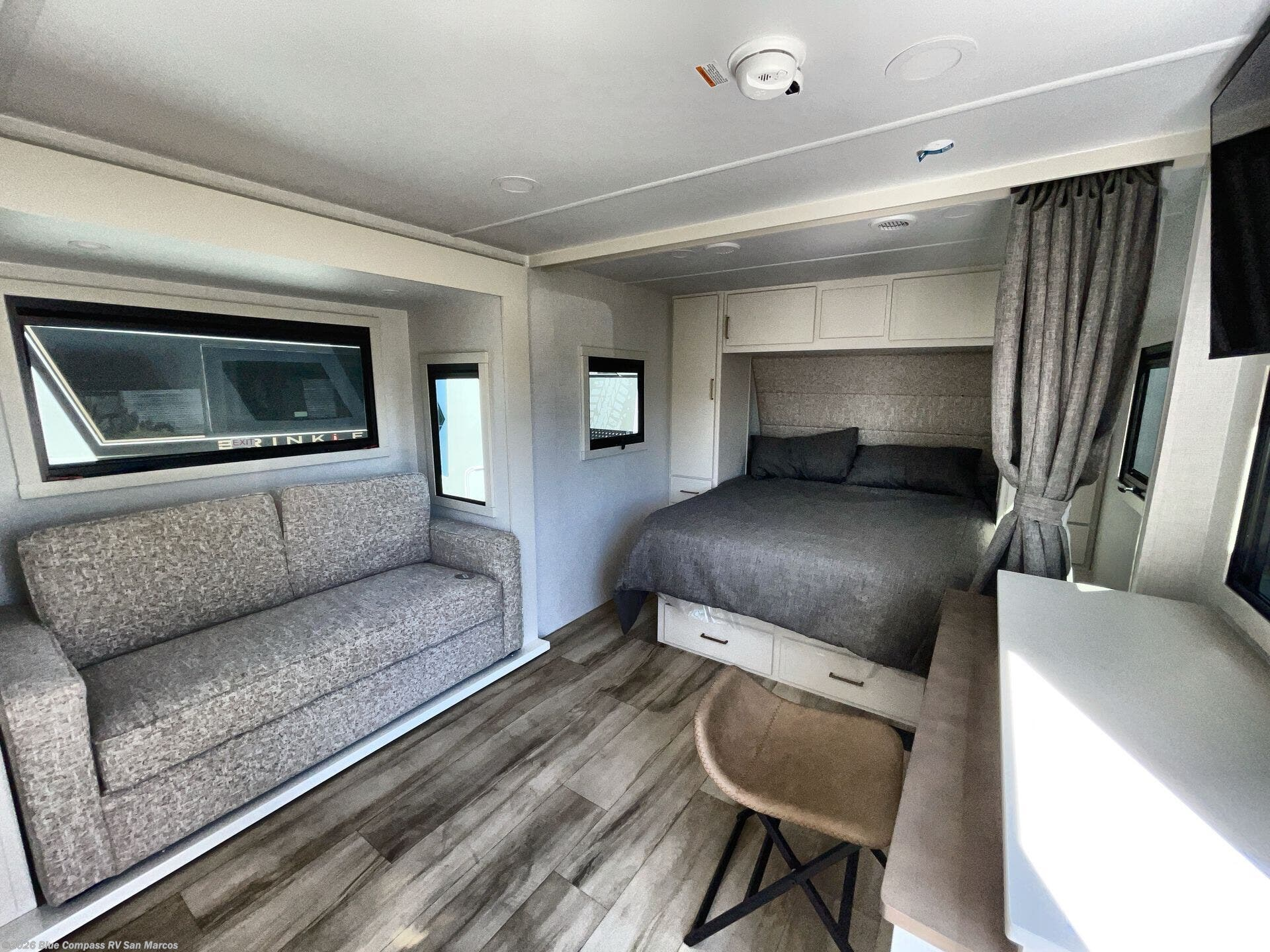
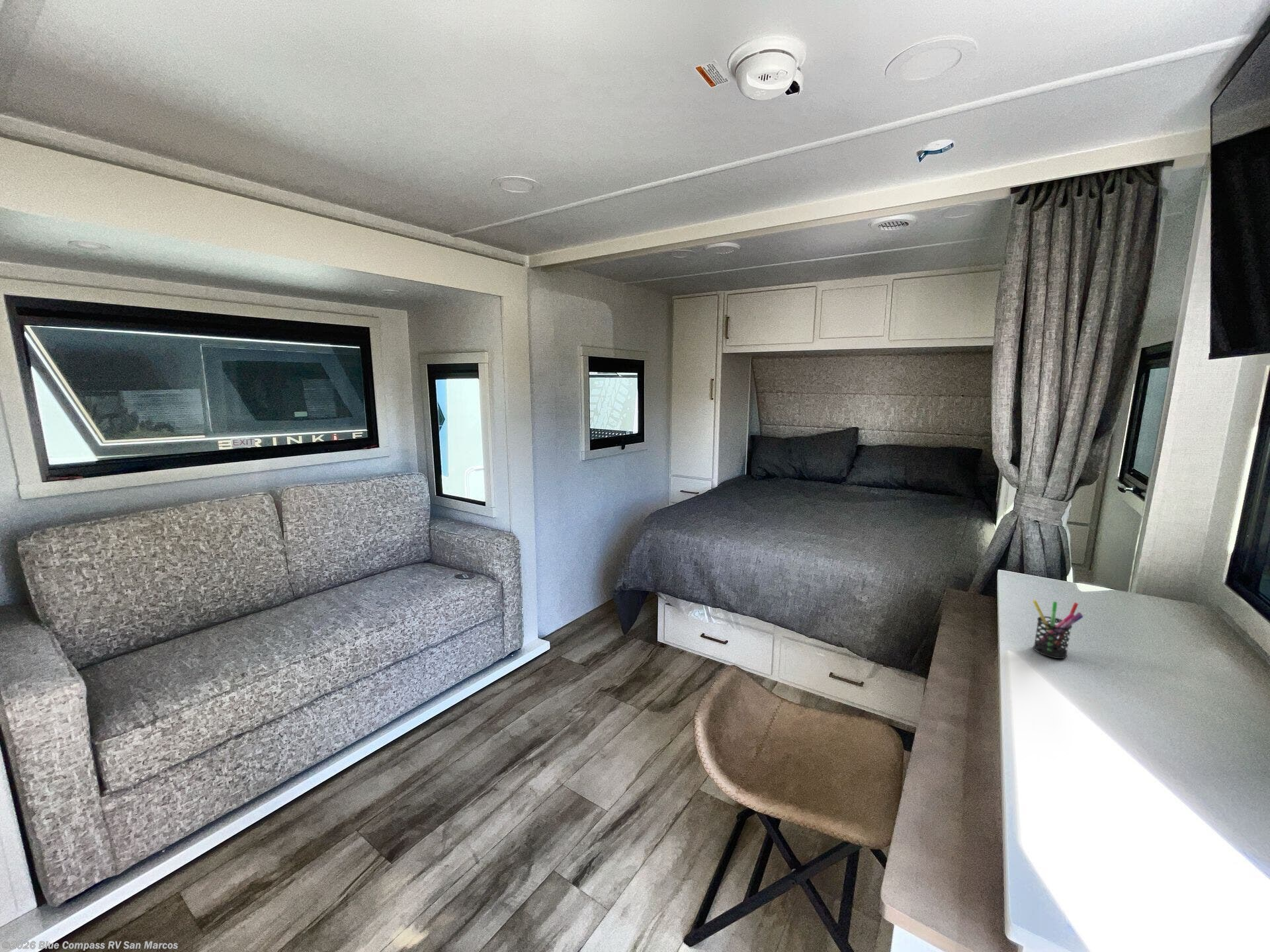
+ pen holder [1032,600,1084,659]
